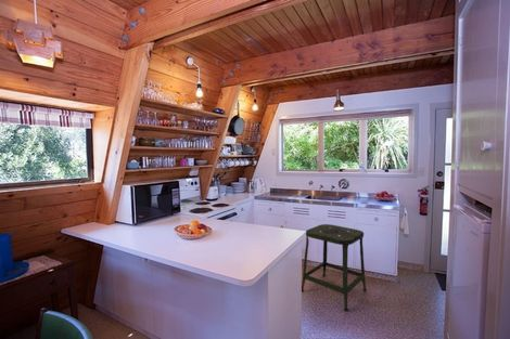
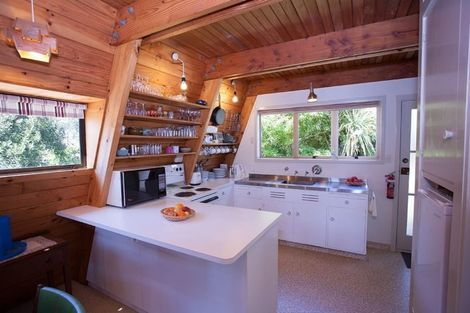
- stool [301,223,368,312]
